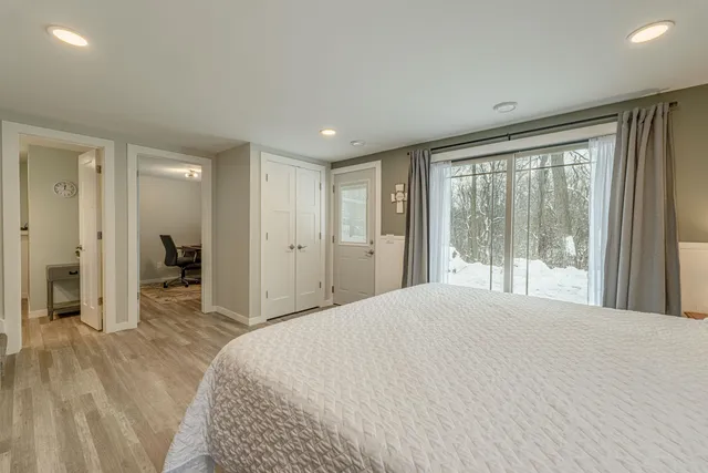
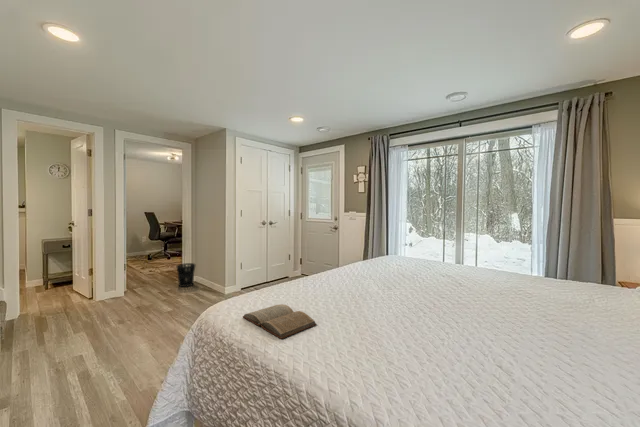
+ wastebasket [176,262,196,288]
+ book [242,303,318,340]
